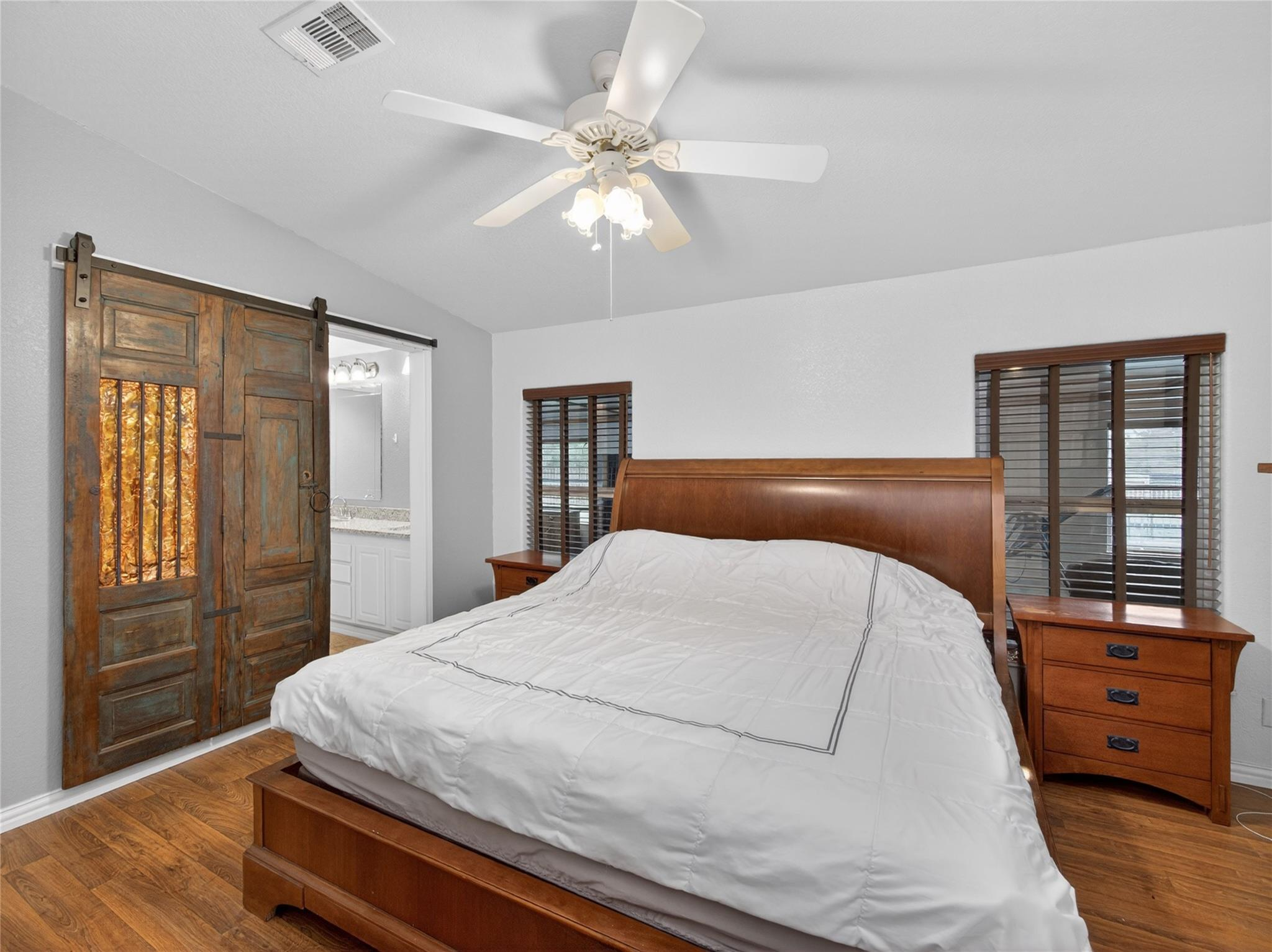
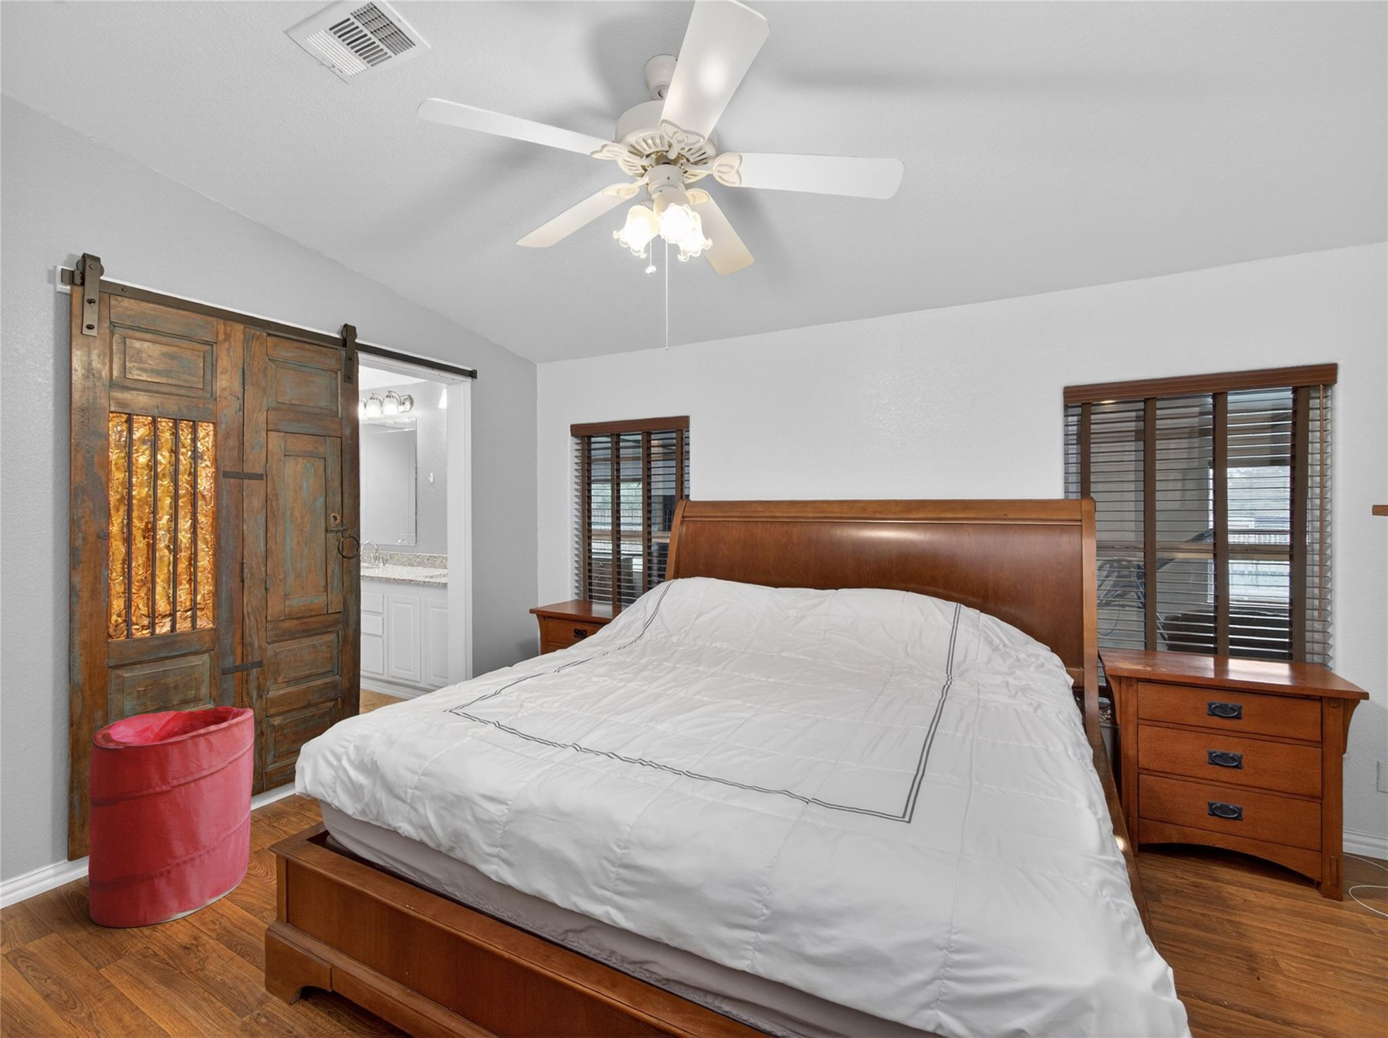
+ laundry hamper [87,705,255,928]
